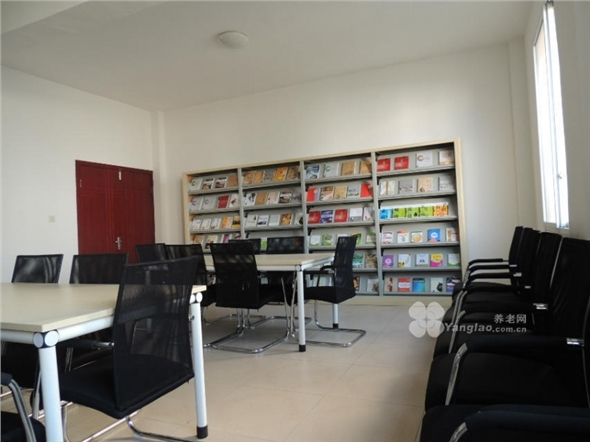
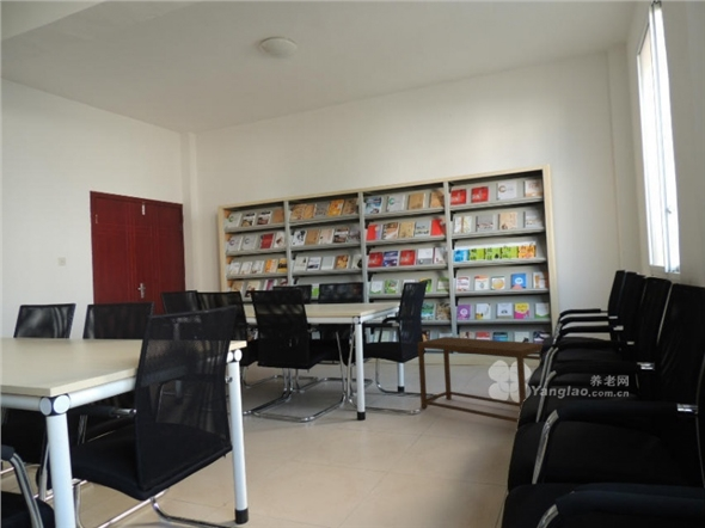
+ side table [416,336,545,424]
